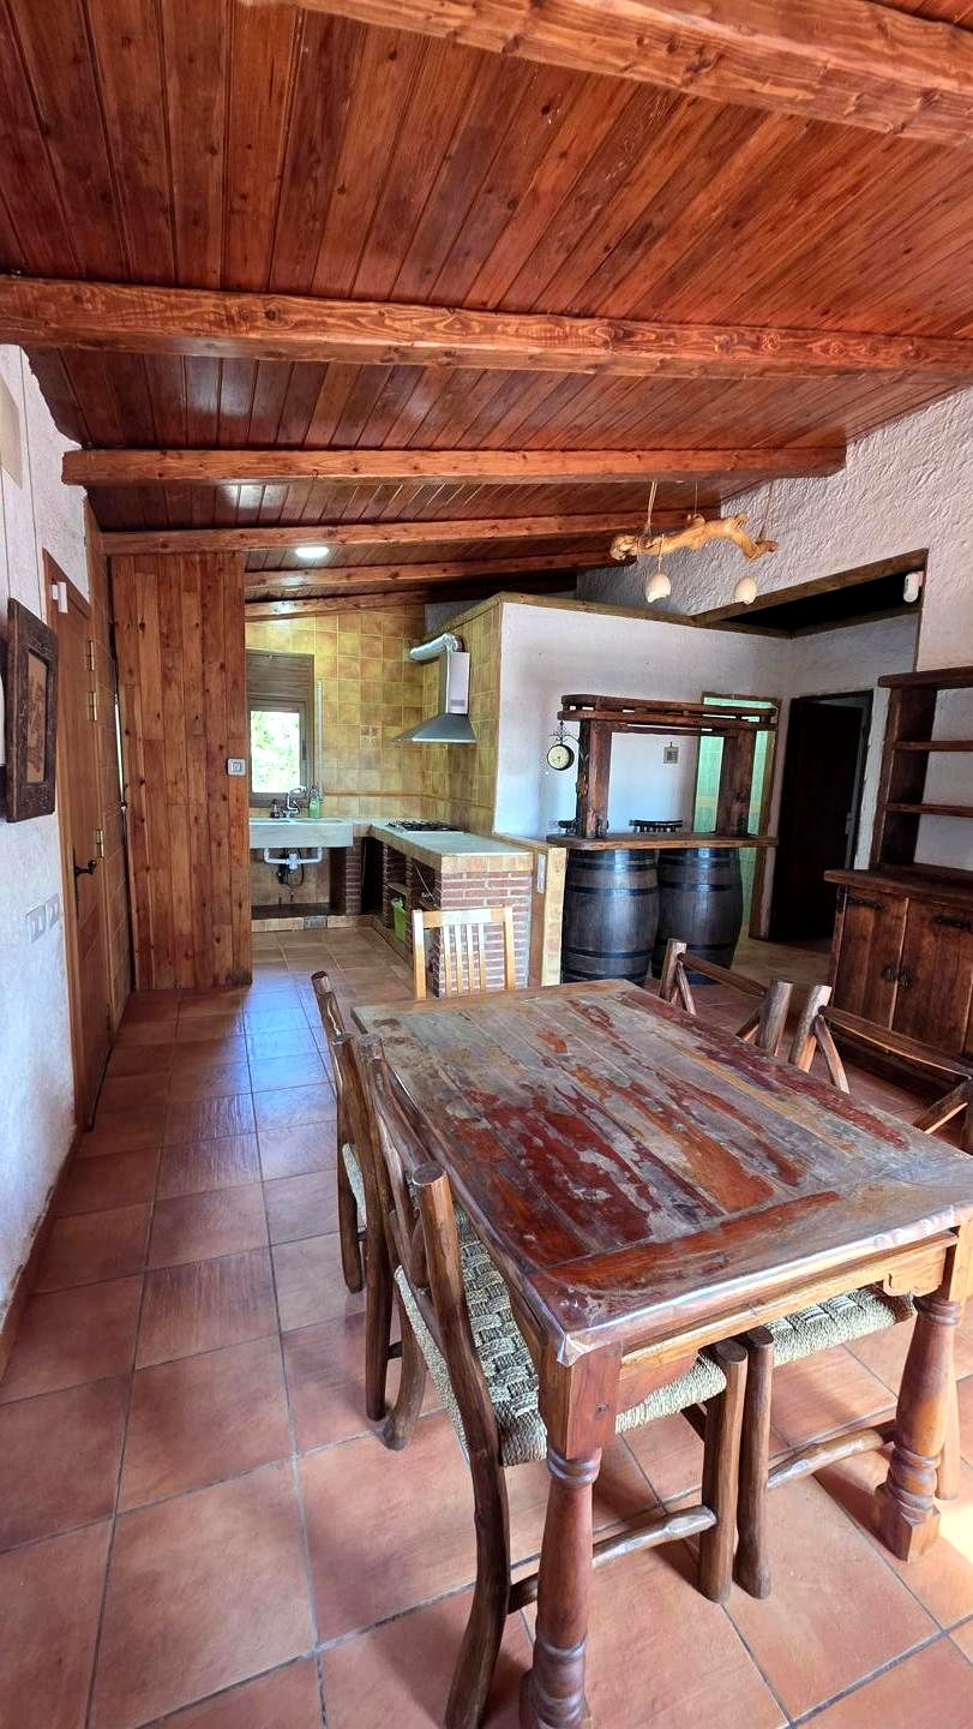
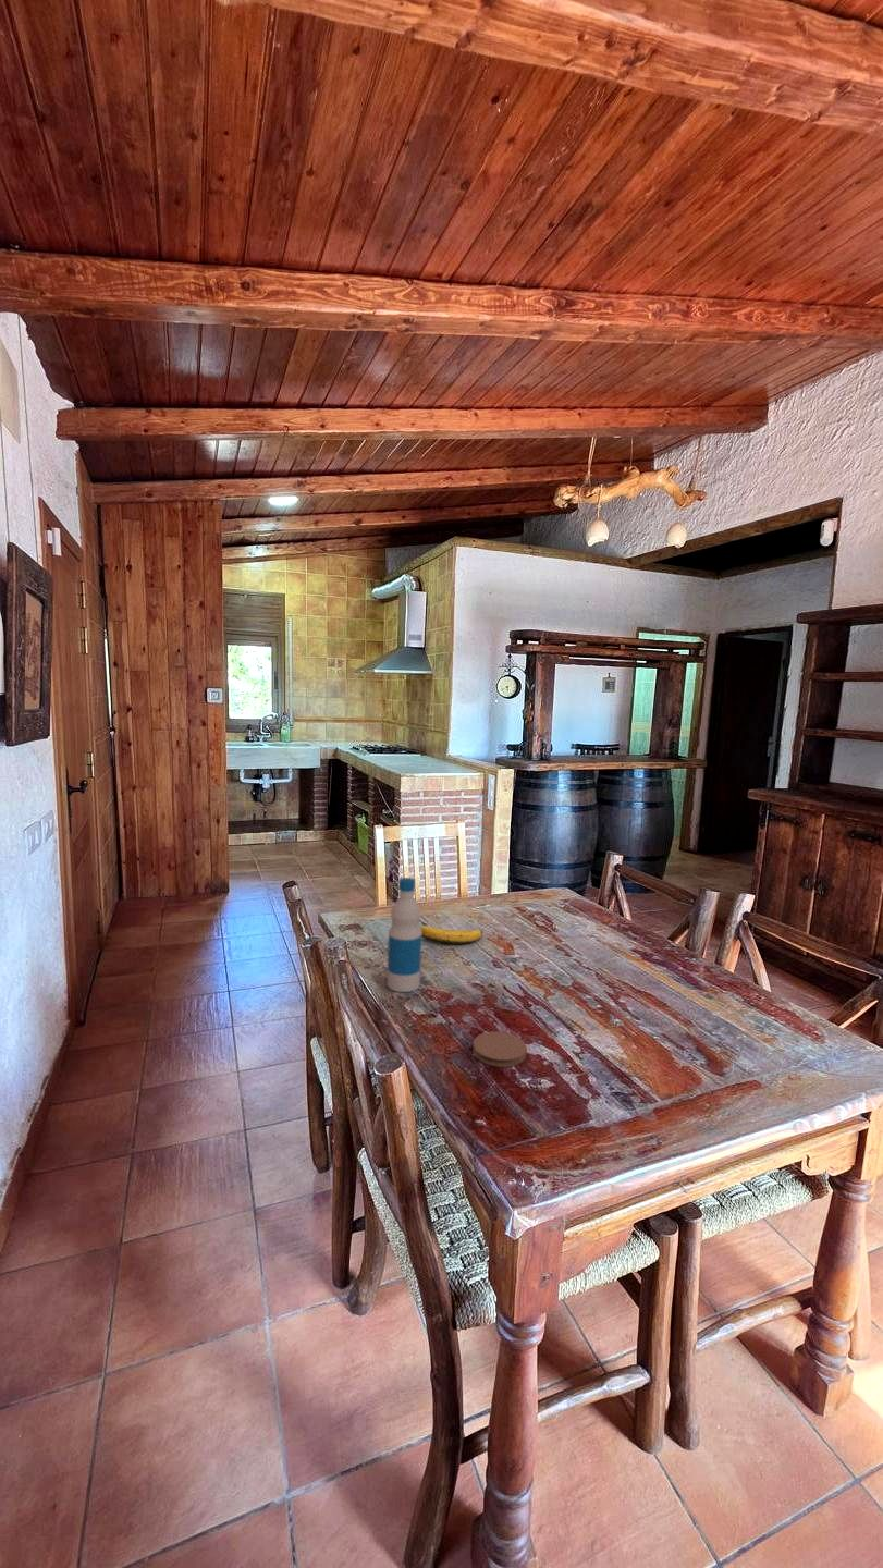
+ coaster [471,1030,528,1068]
+ bottle [387,877,422,993]
+ banana [419,926,483,946]
